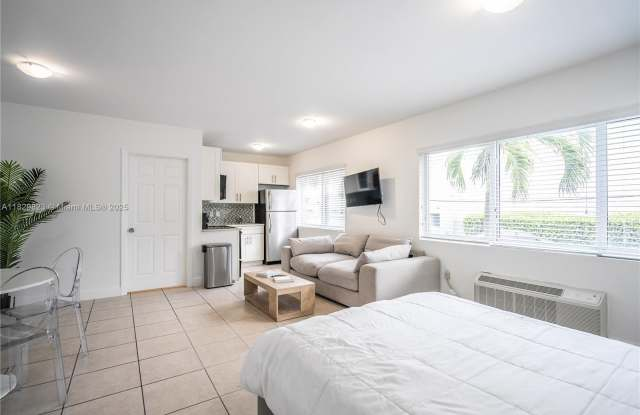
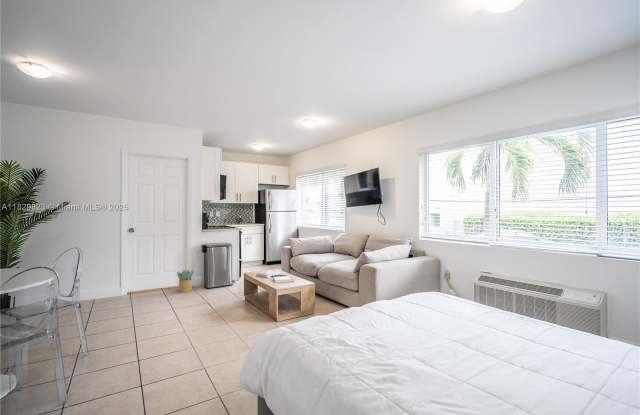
+ potted plant [176,269,194,293]
